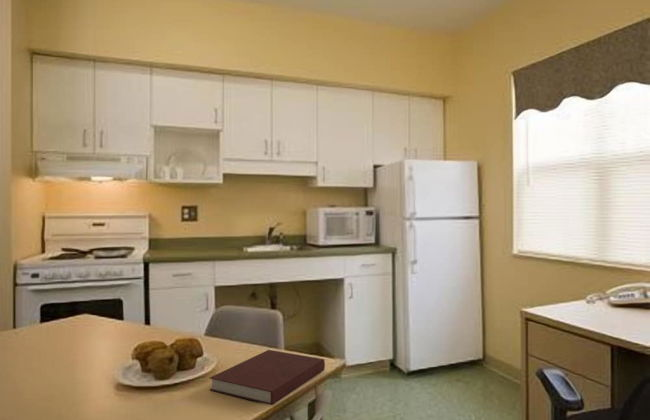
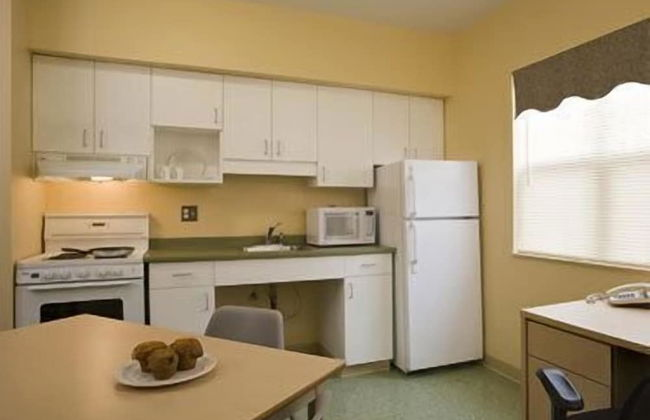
- notebook [209,349,326,406]
